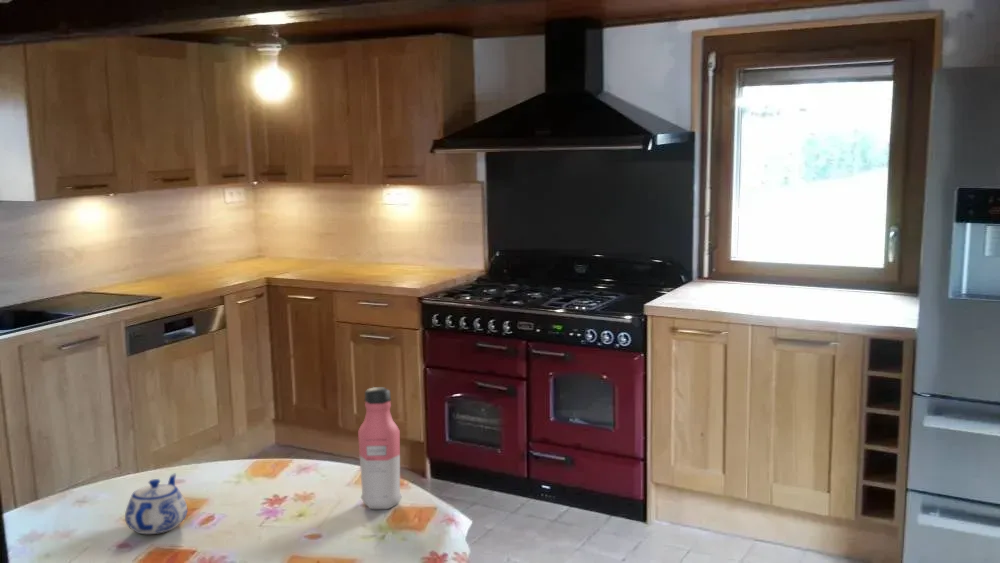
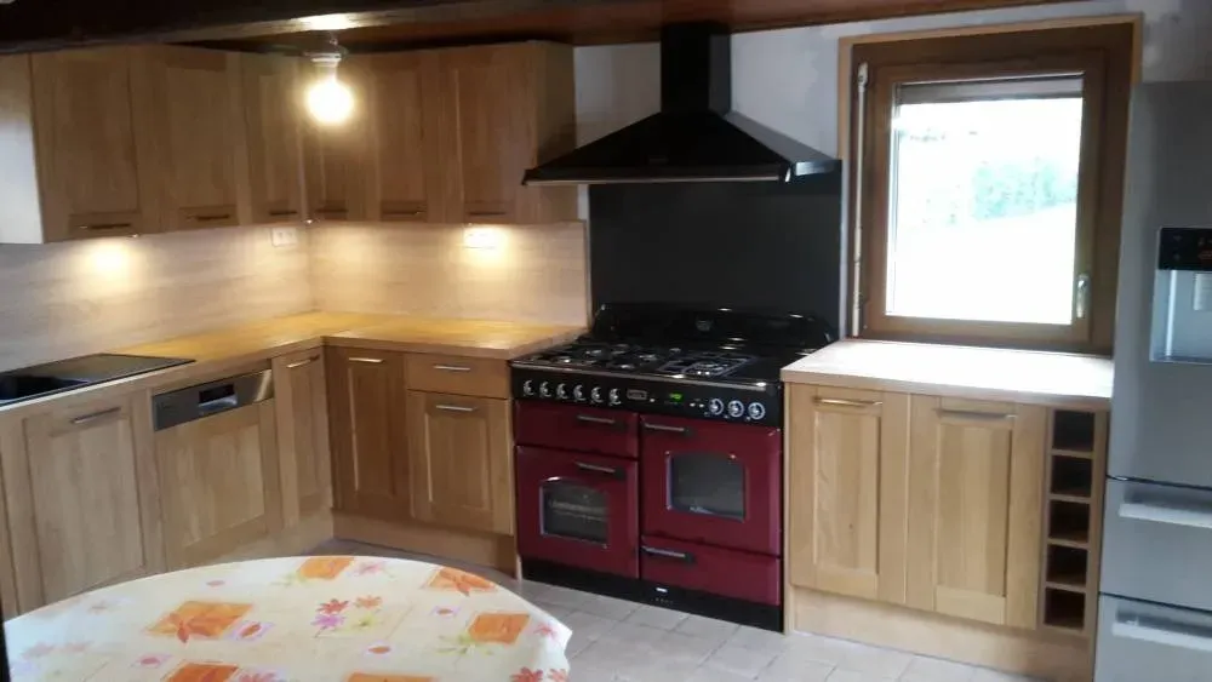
- teapot [124,473,188,535]
- water bottle [357,386,403,510]
